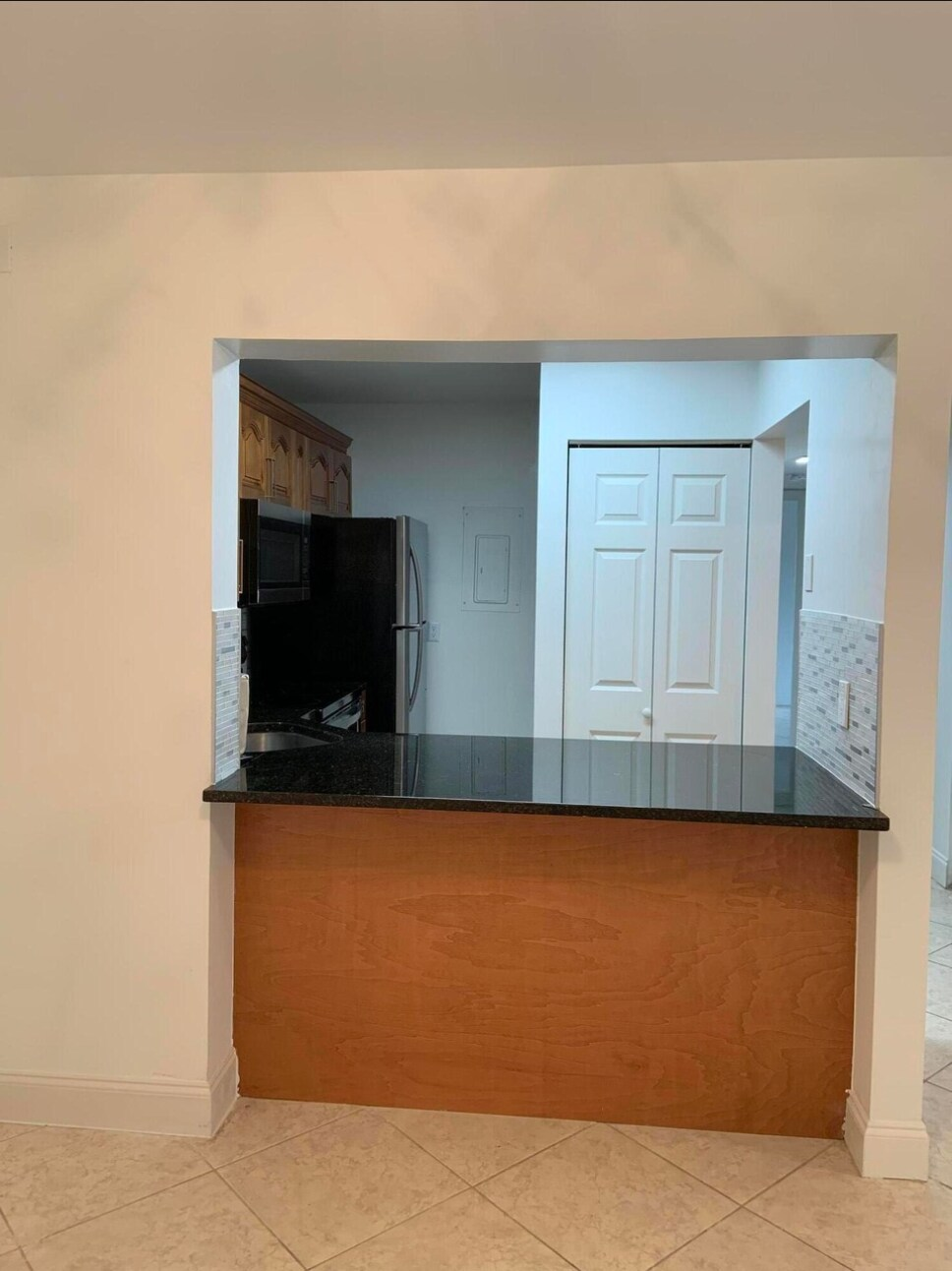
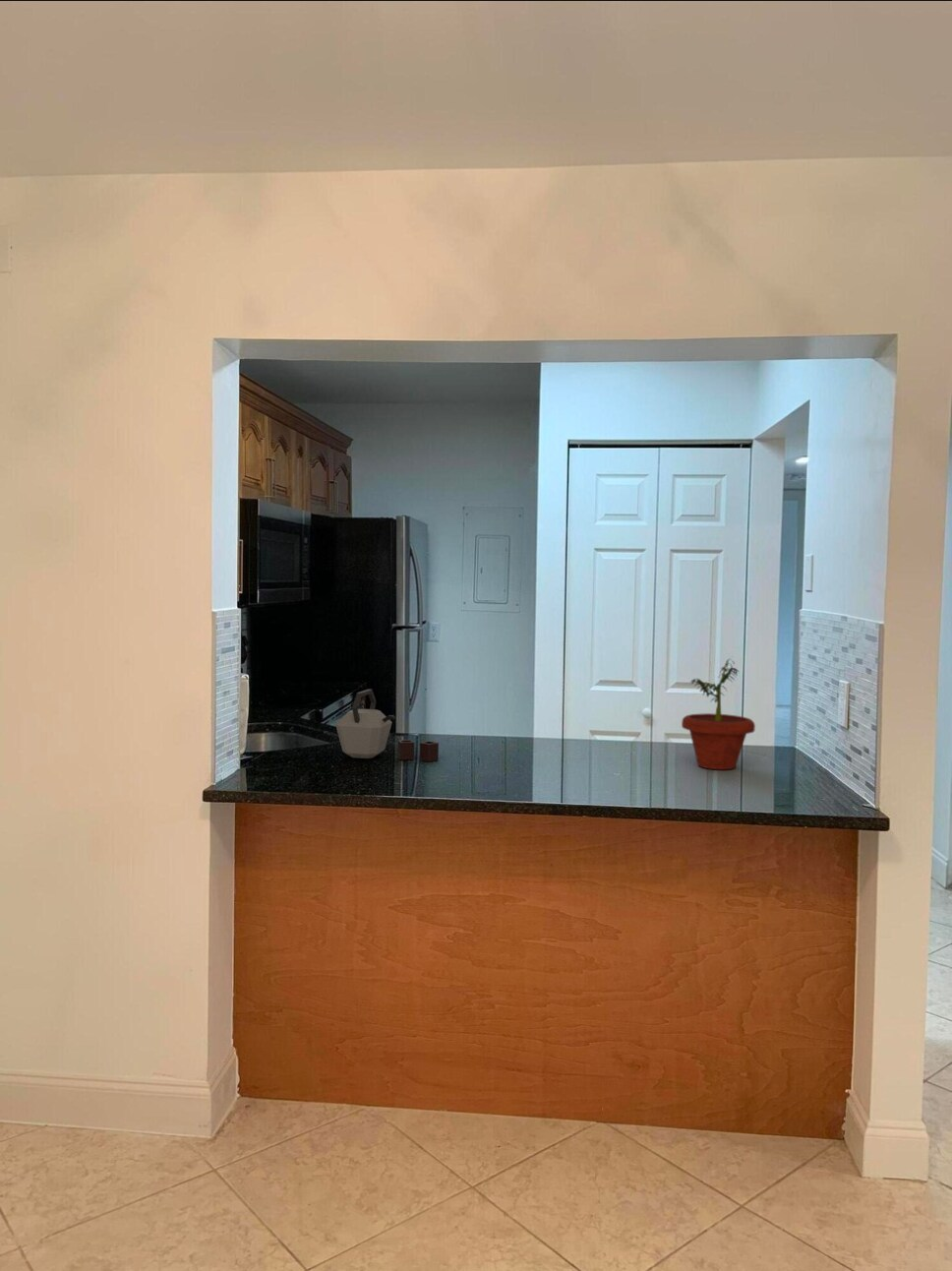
+ potted plant [681,656,756,770]
+ kettle [334,689,440,762]
